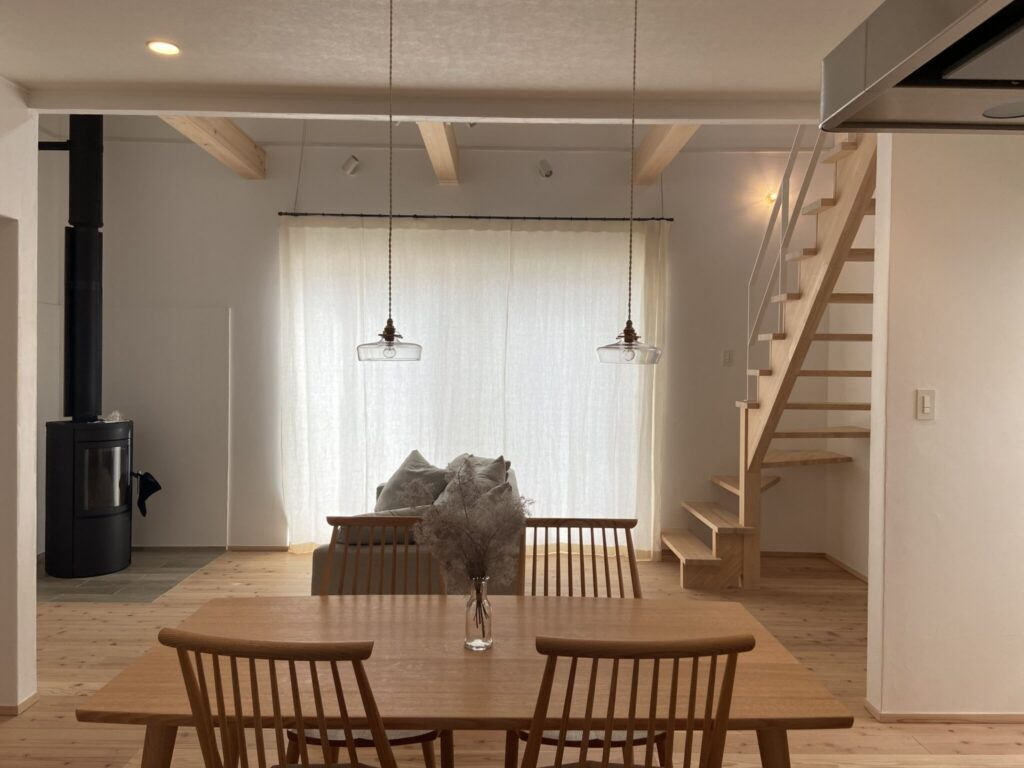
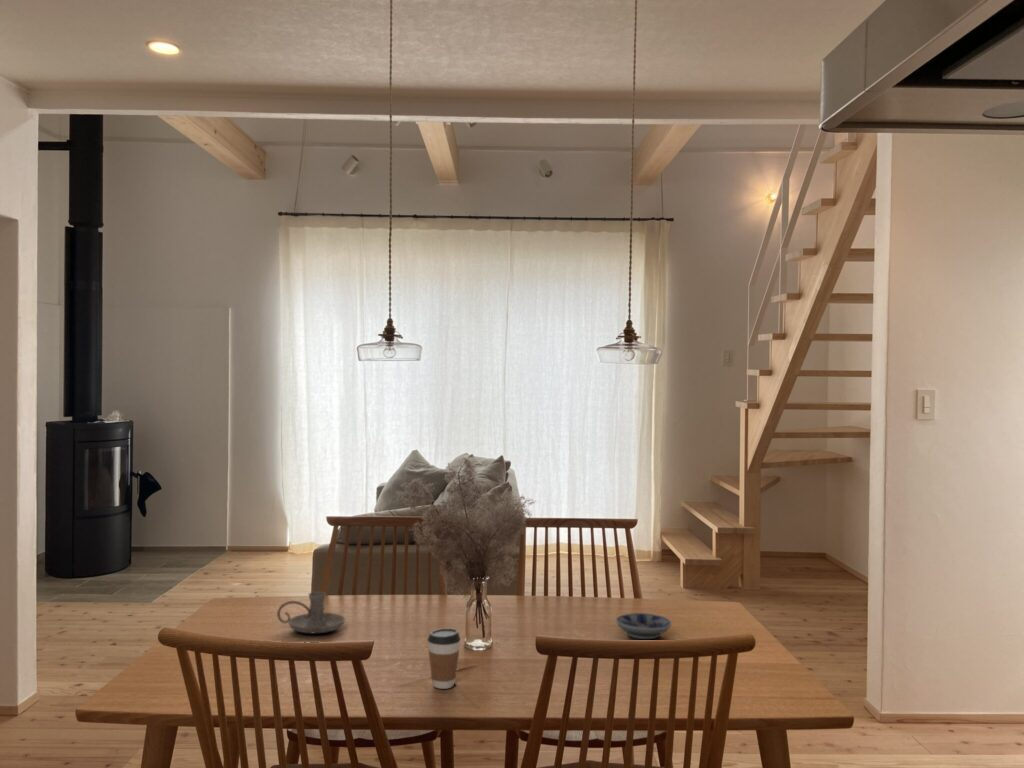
+ candle holder [276,591,346,635]
+ bowl [615,612,672,640]
+ coffee cup [427,627,462,690]
